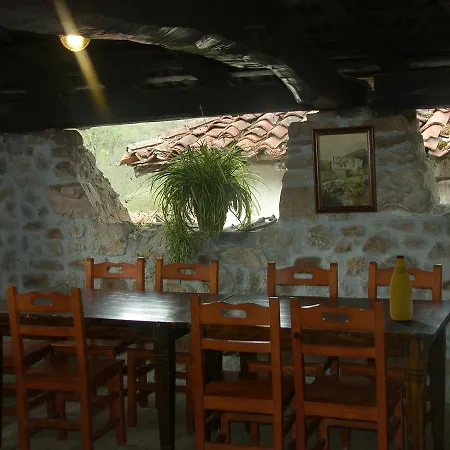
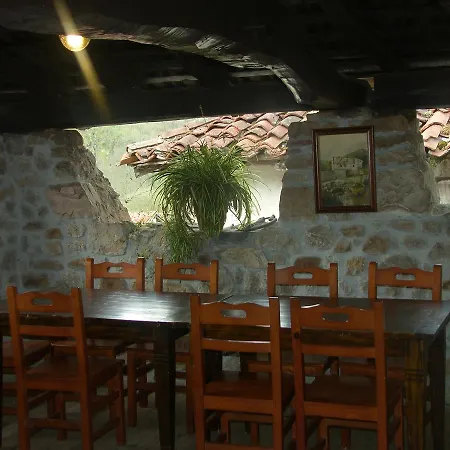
- bottle [389,254,414,322]
